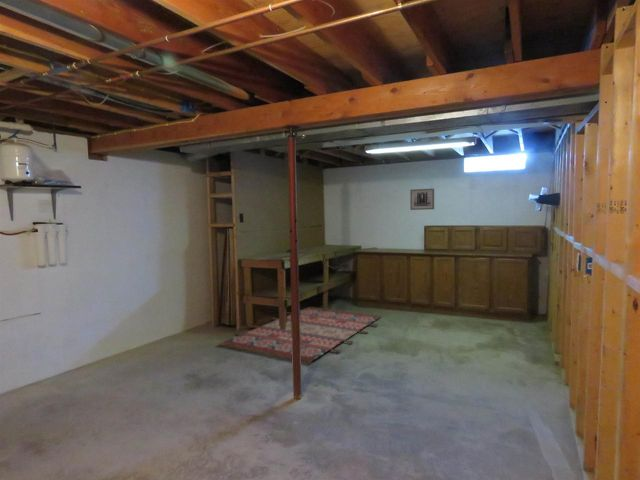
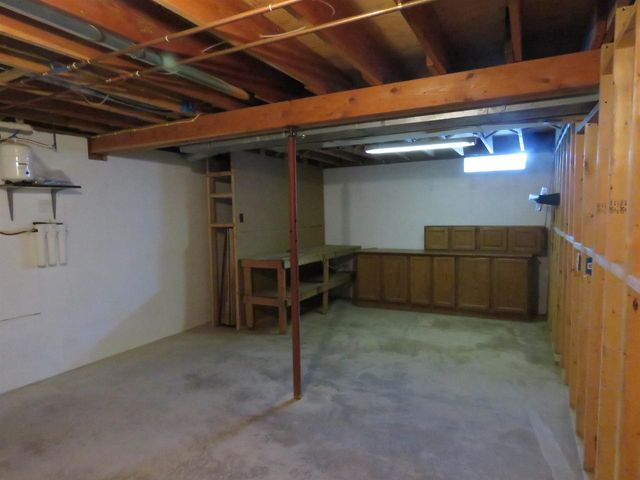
- wall art [409,187,435,211]
- rug [218,306,382,365]
